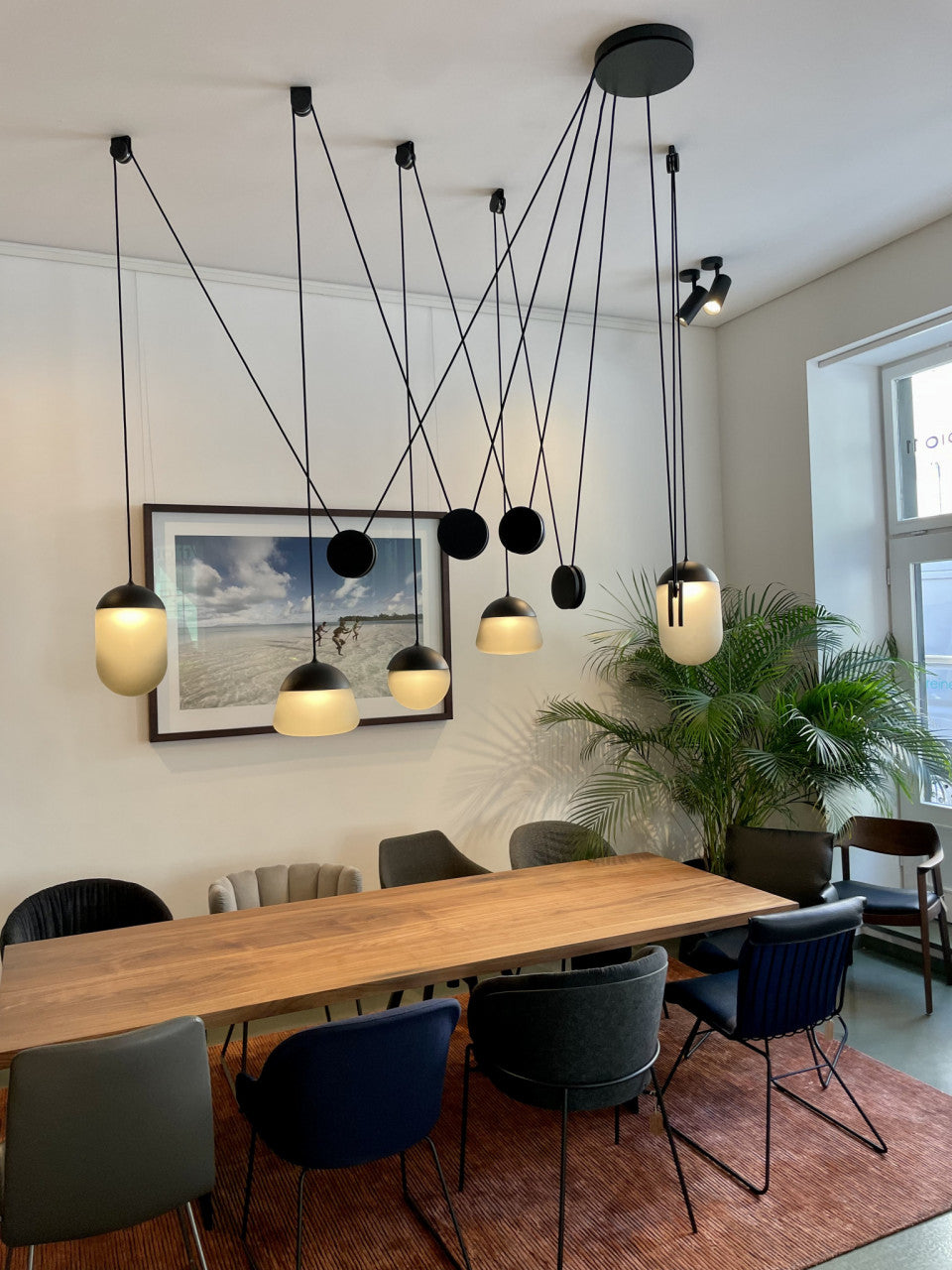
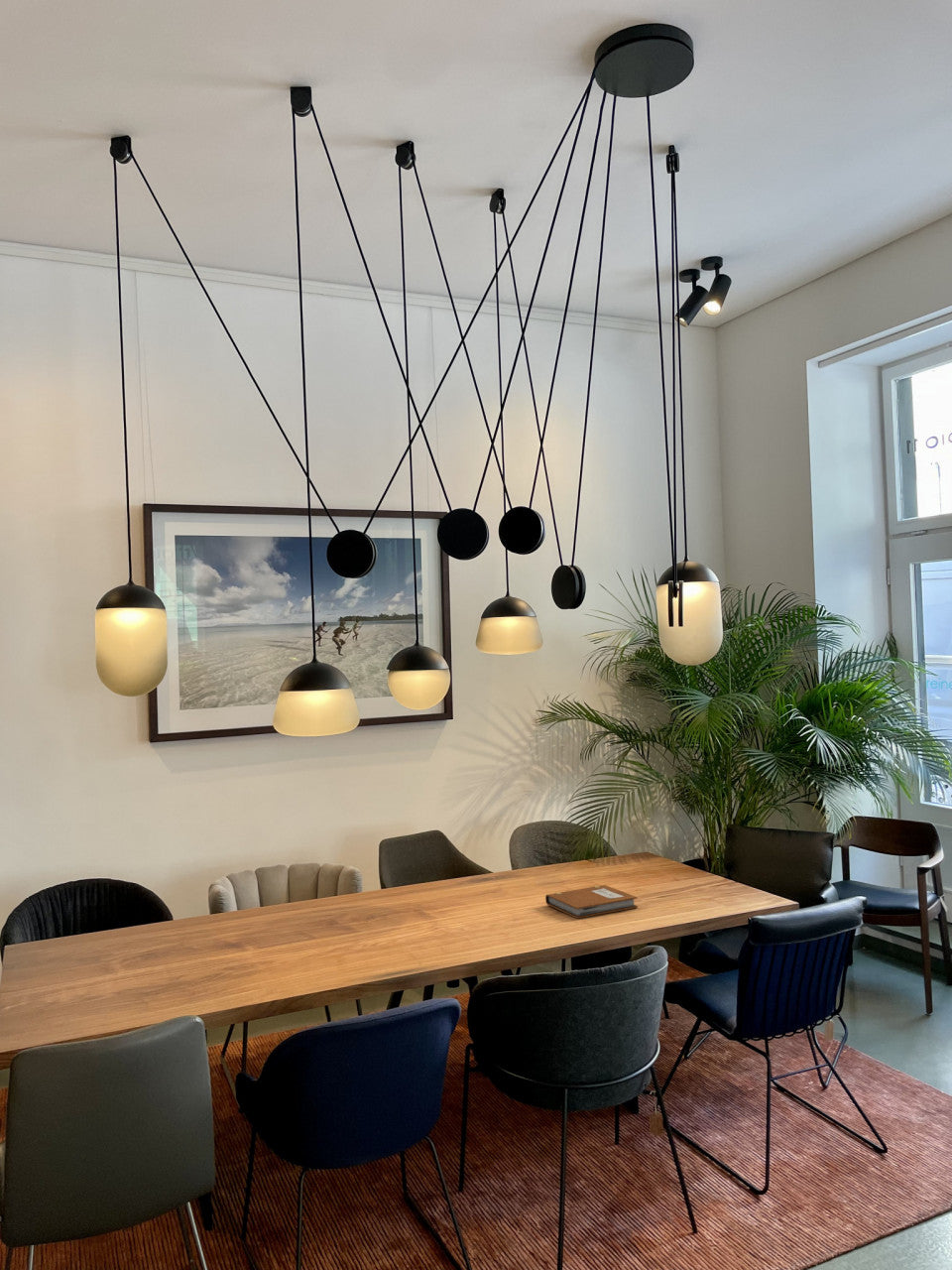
+ notebook [544,884,639,920]
